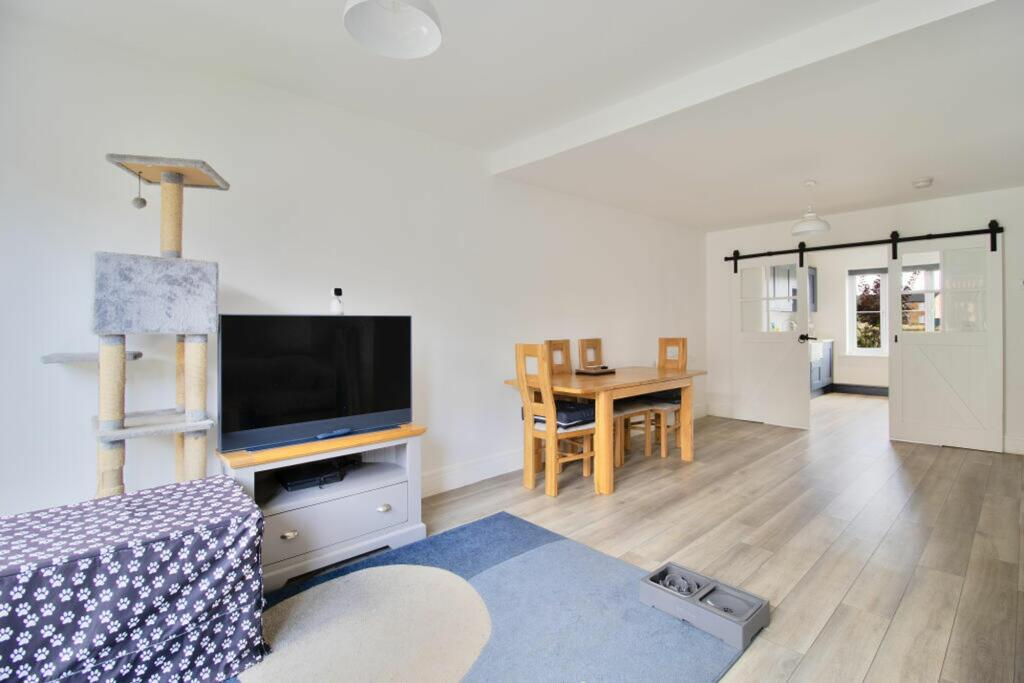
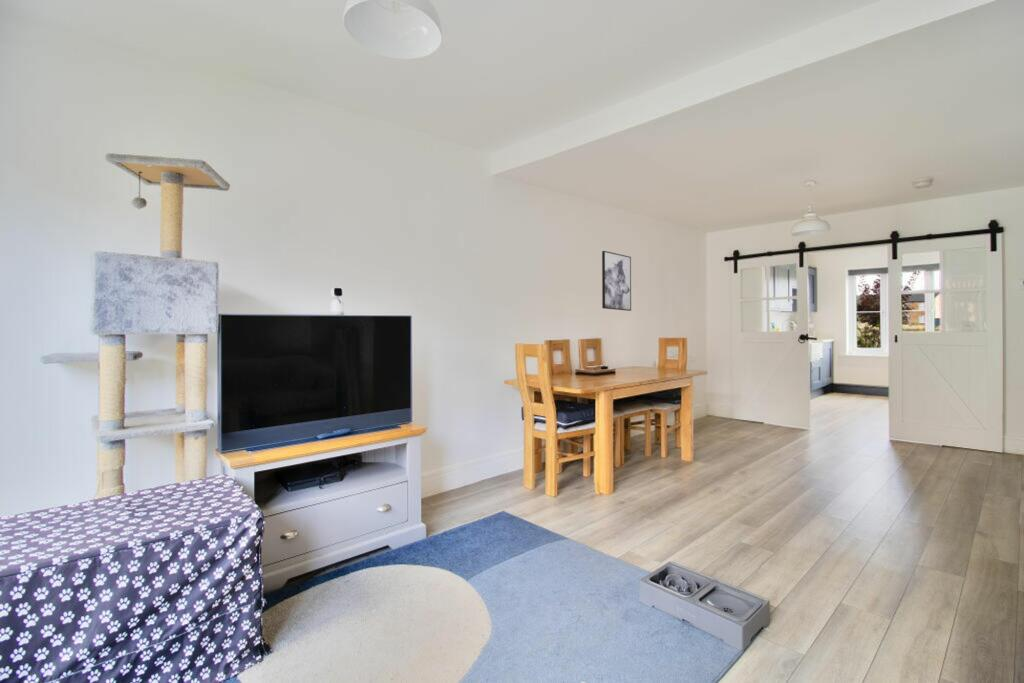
+ wall art [601,250,632,312]
